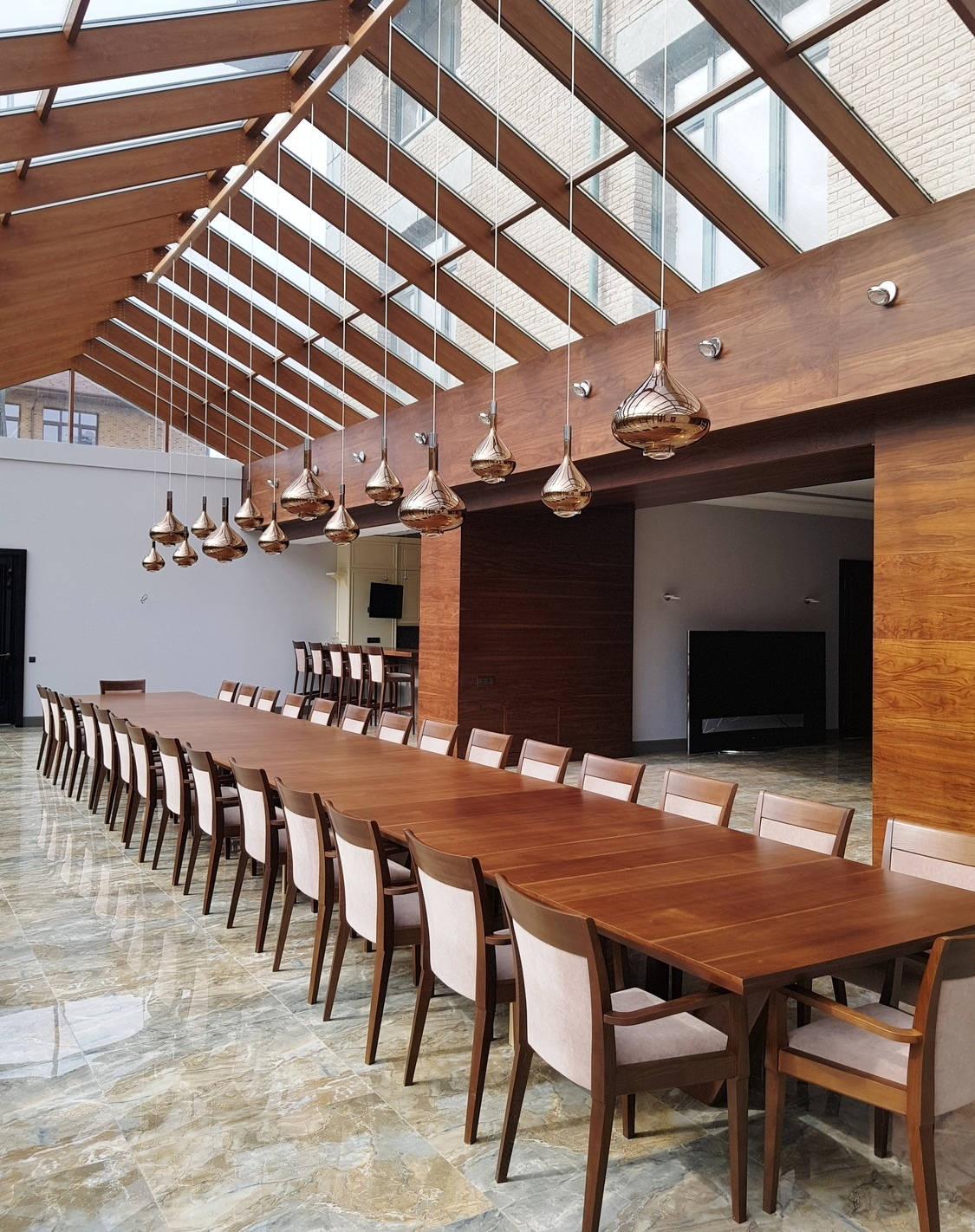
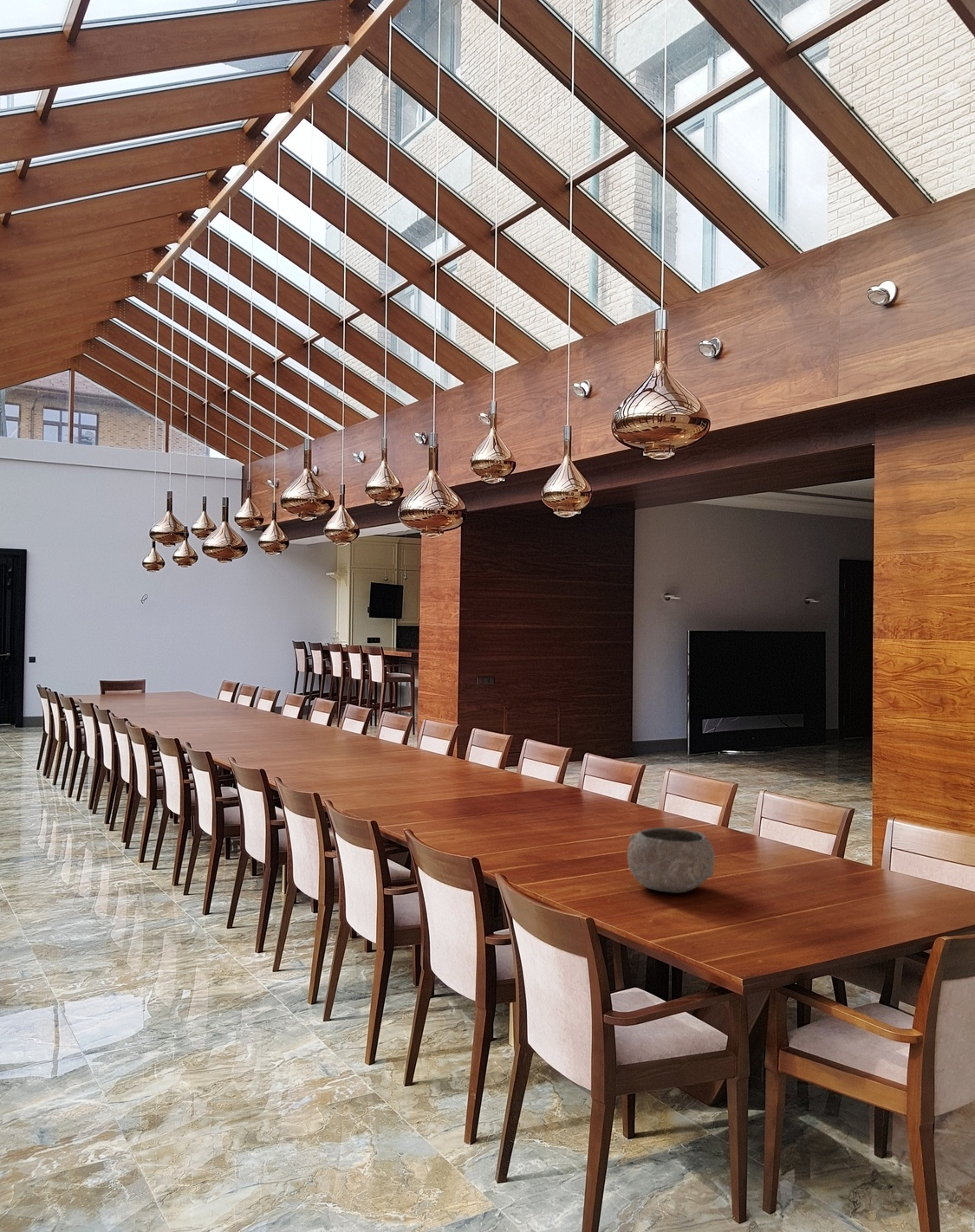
+ bowl [627,827,716,894]
